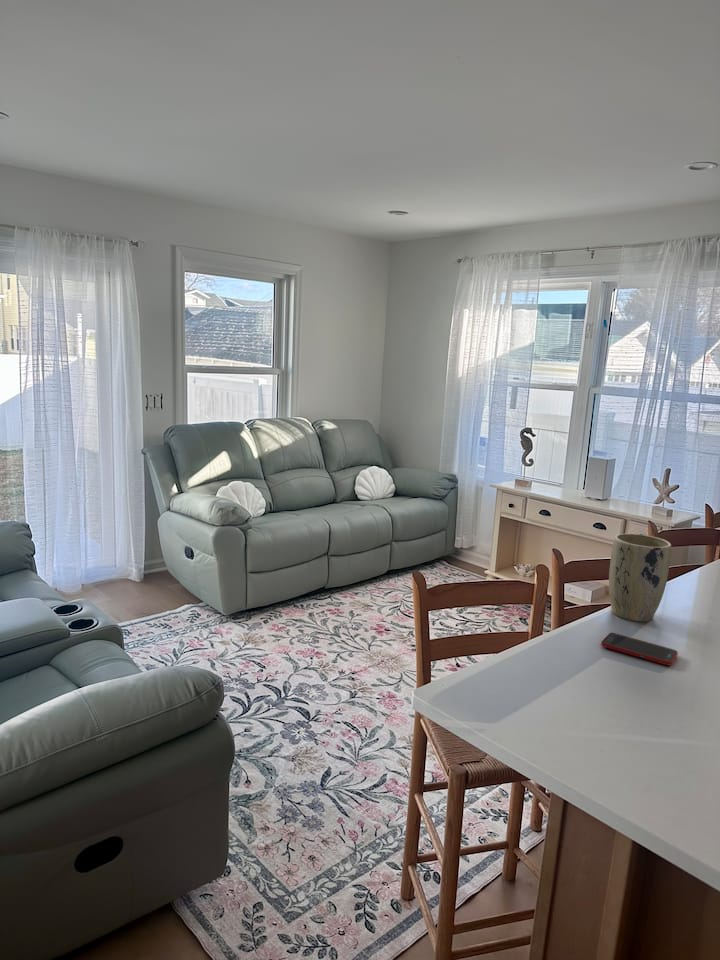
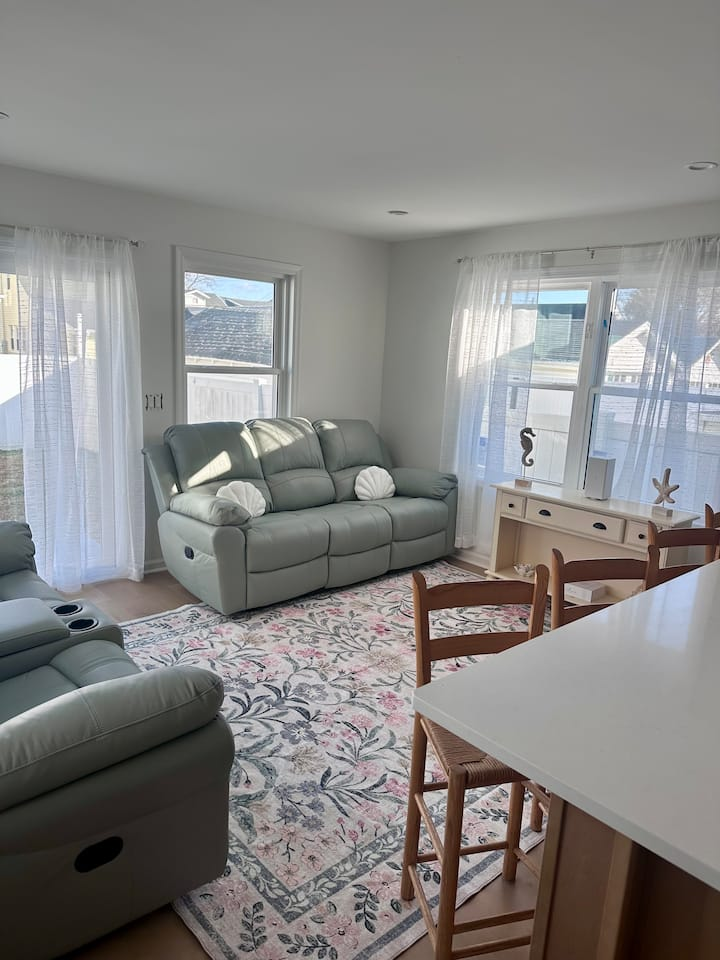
- cell phone [600,632,679,666]
- plant pot [608,533,672,623]
